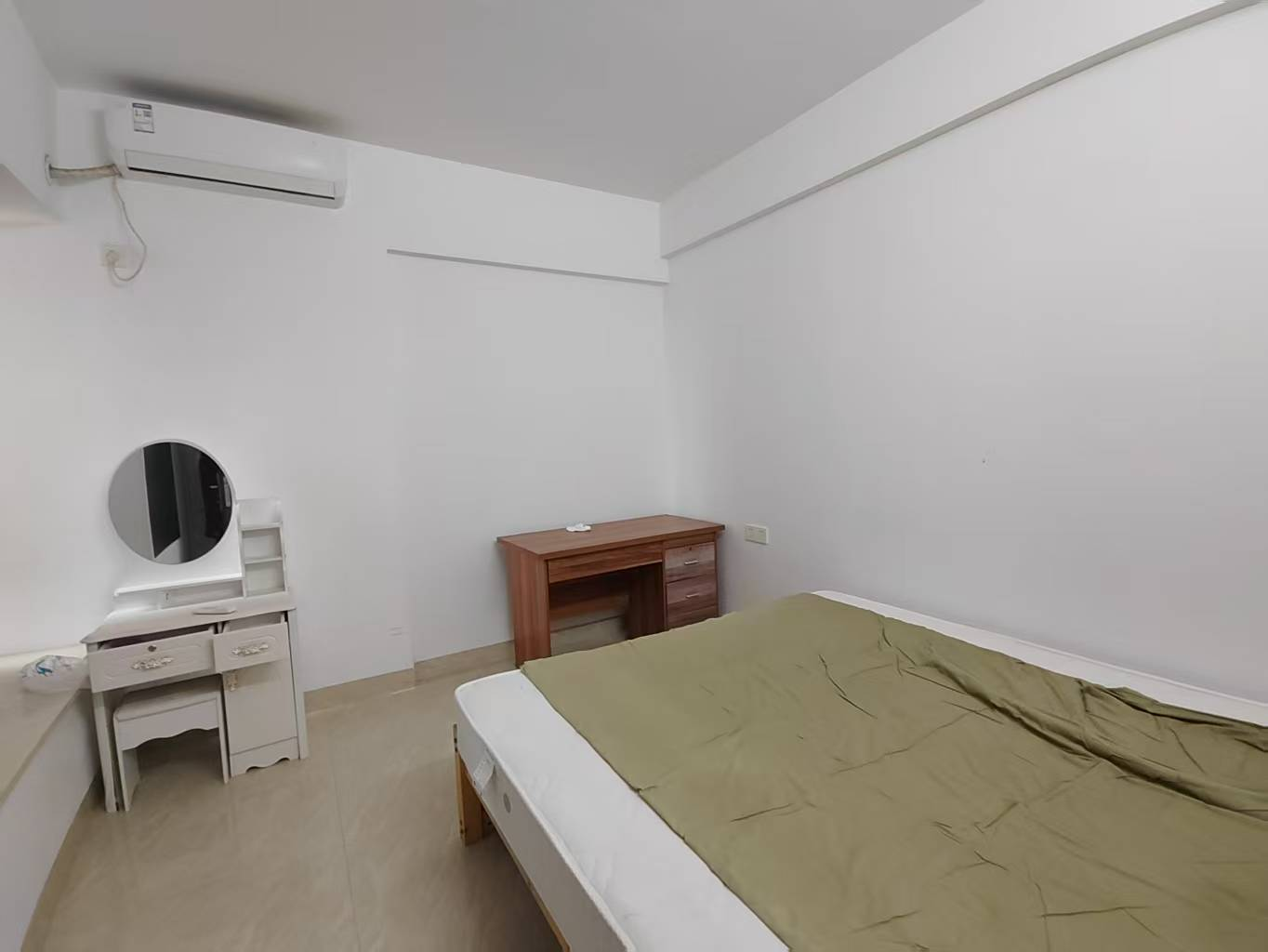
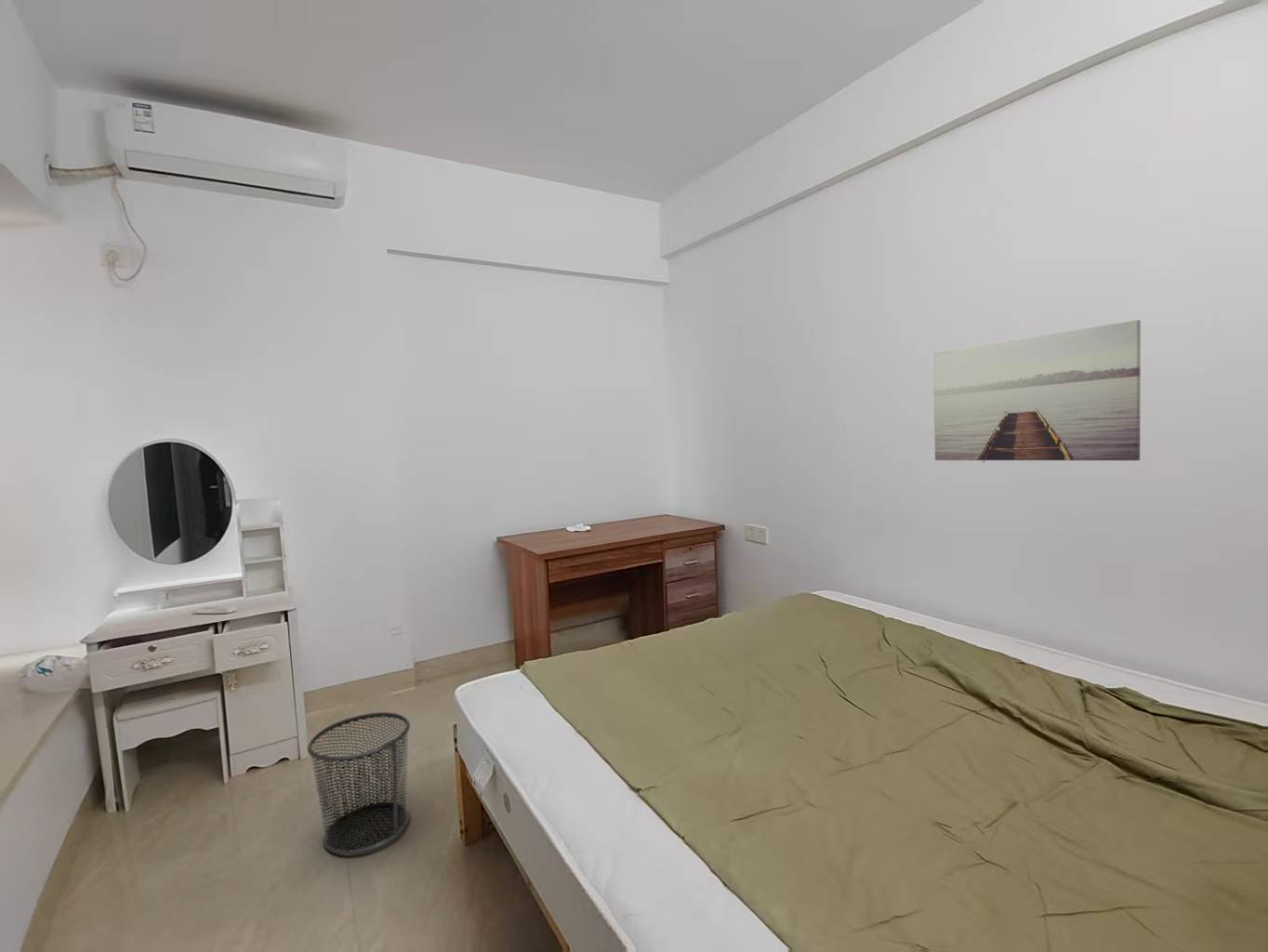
+ waste bin [307,711,411,856]
+ wall art [932,319,1142,461]
